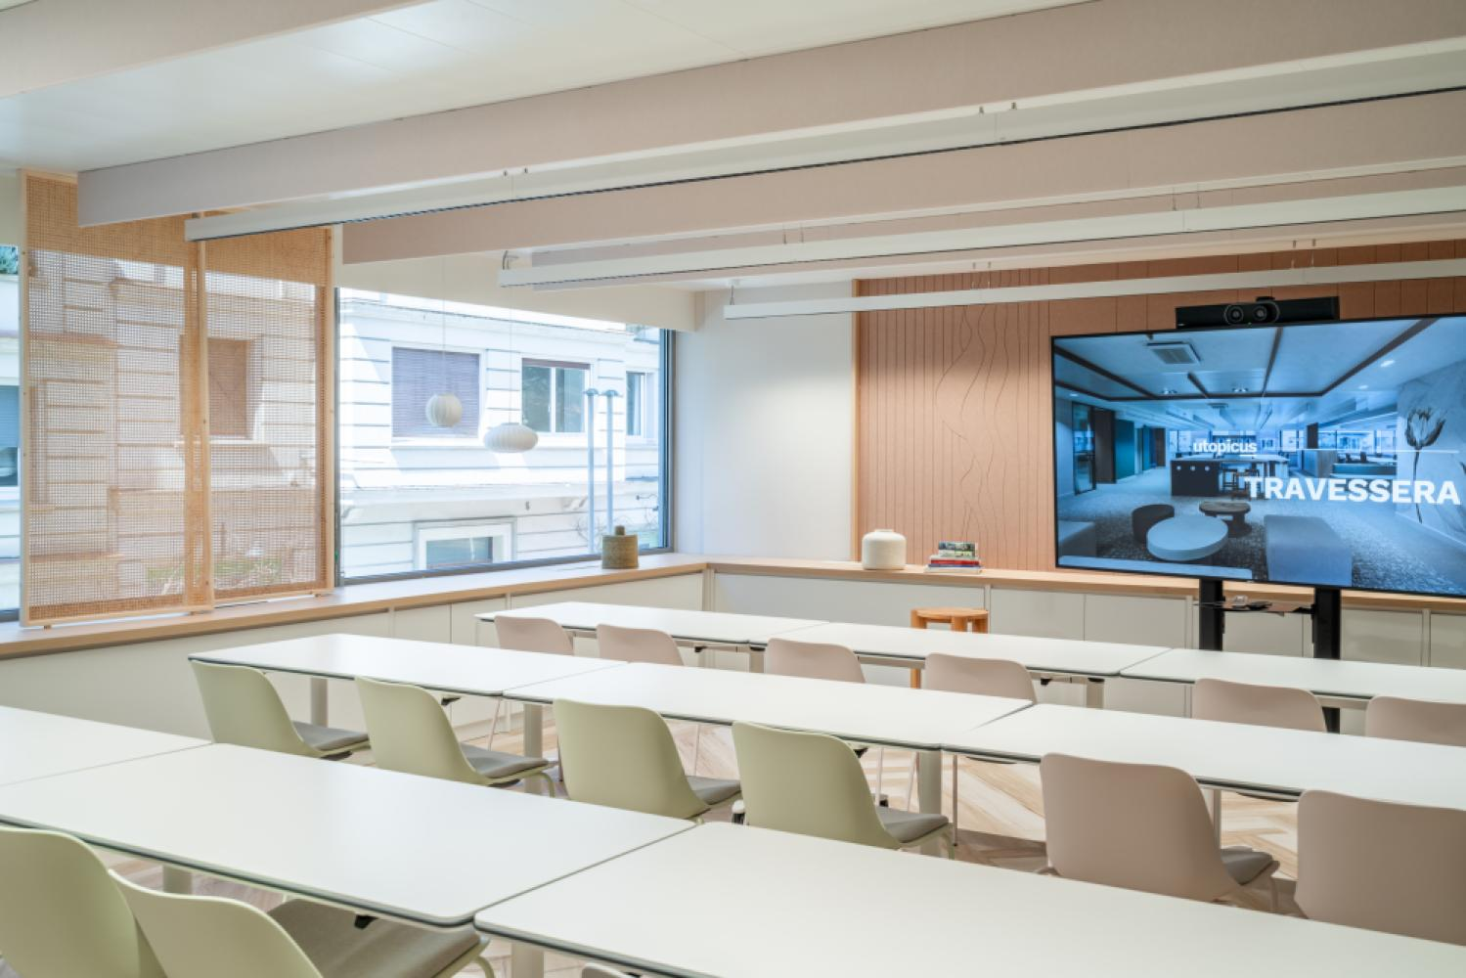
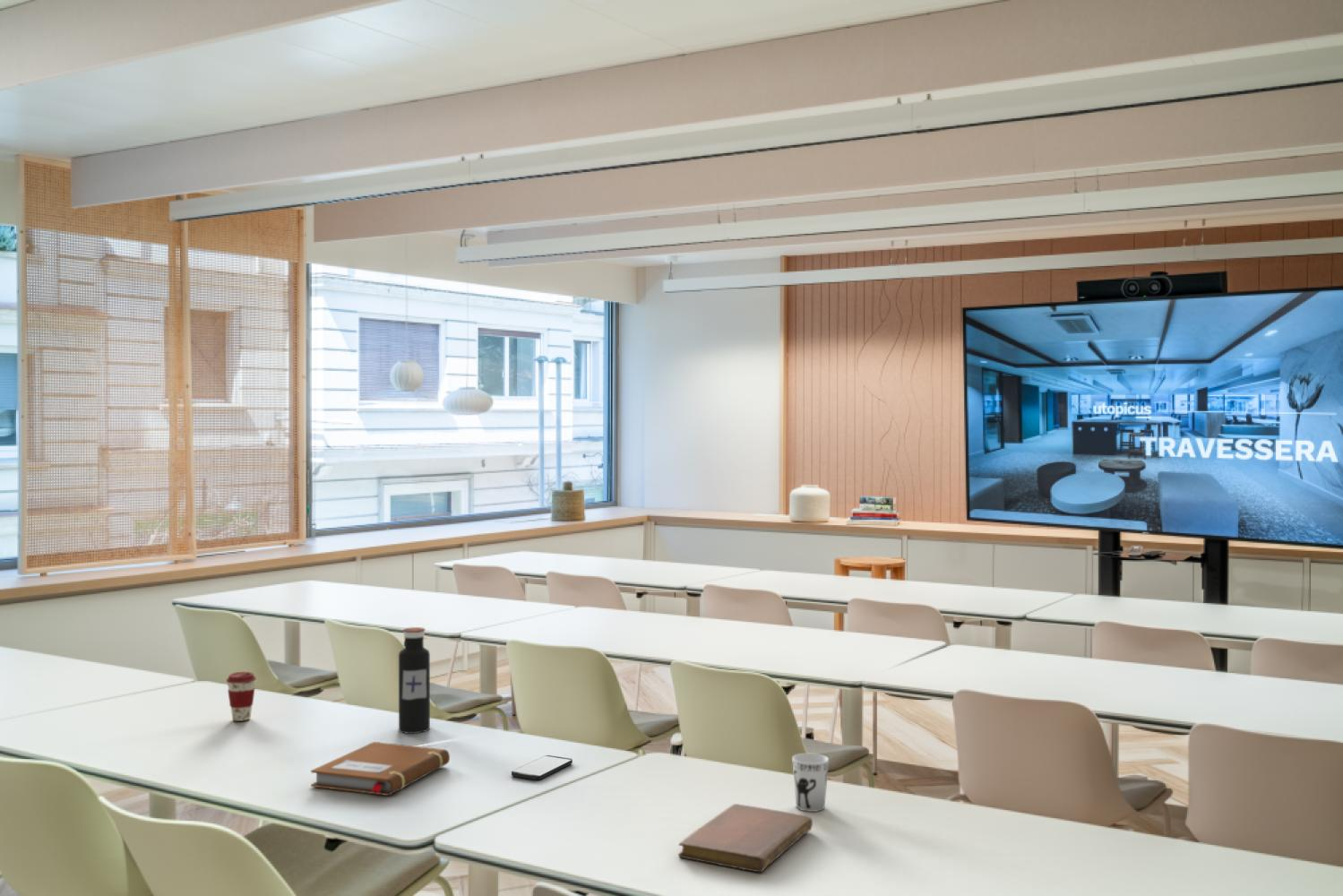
+ smartphone [511,754,573,780]
+ water bottle [398,626,431,735]
+ coffee cup [225,671,257,722]
+ cup [791,753,830,813]
+ notebook [310,741,451,797]
+ notebook [677,803,814,873]
